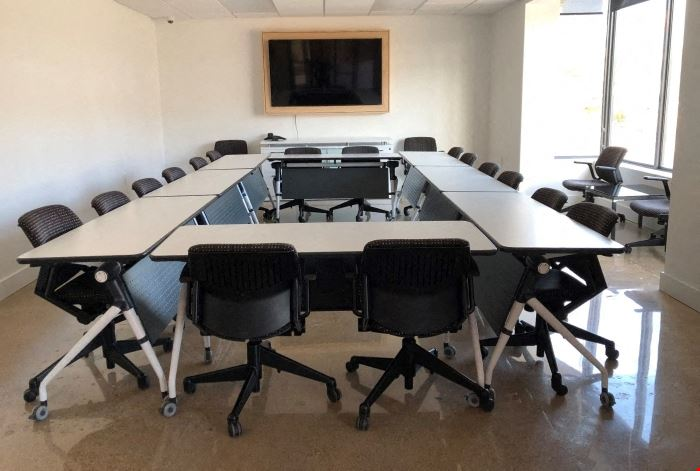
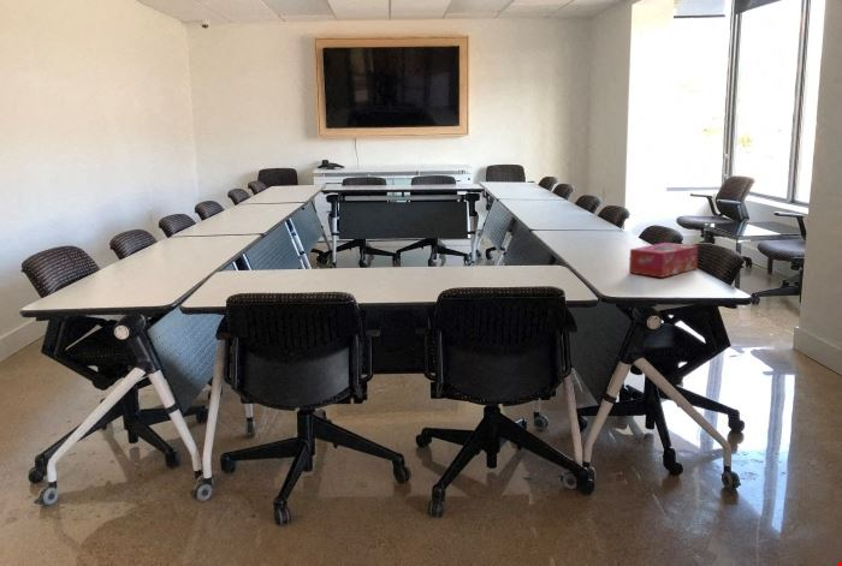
+ tissue box [628,242,700,279]
